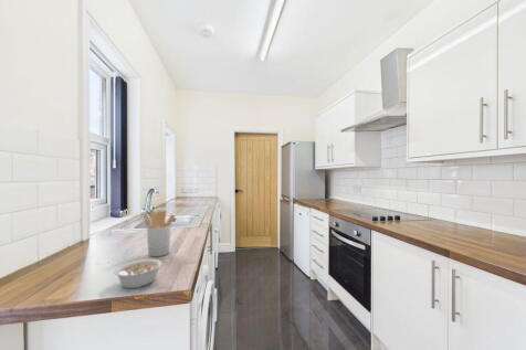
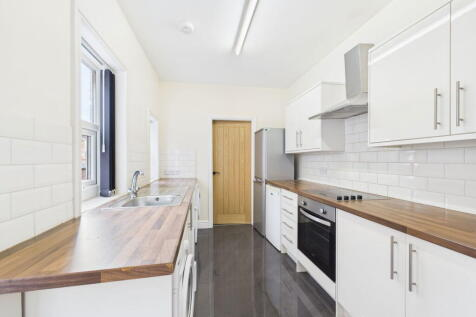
- legume [113,258,171,289]
- utensil holder [143,210,176,257]
